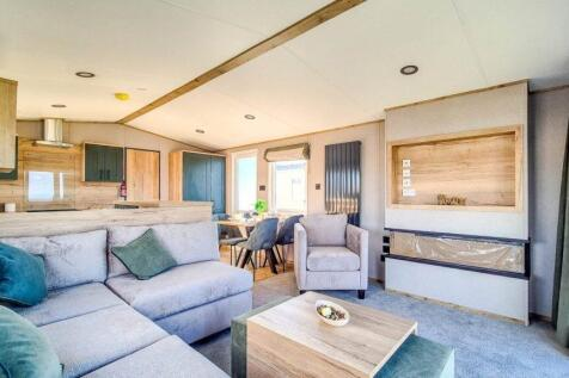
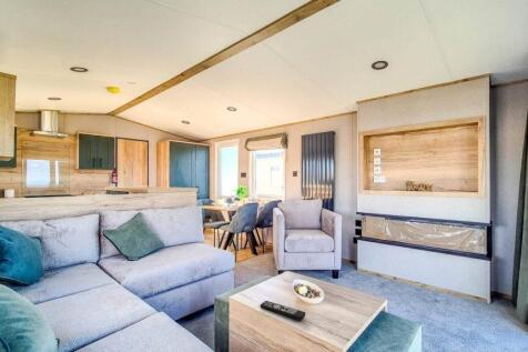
+ remote control [260,300,307,321]
